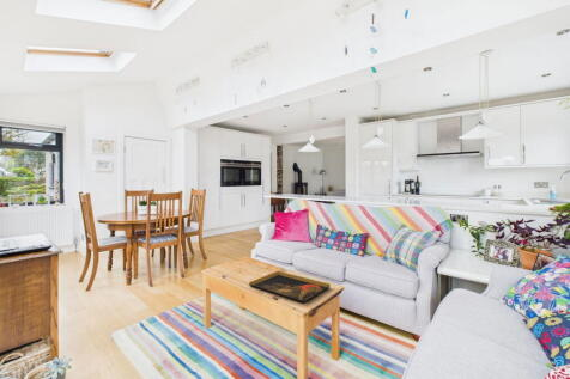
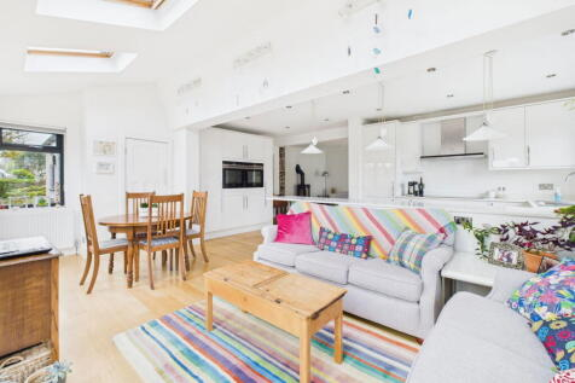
- decorative tray [248,270,332,305]
